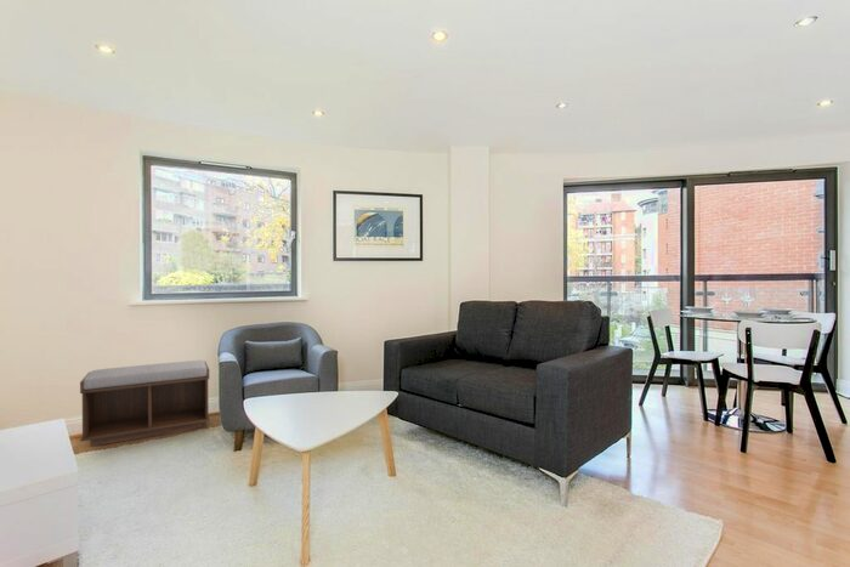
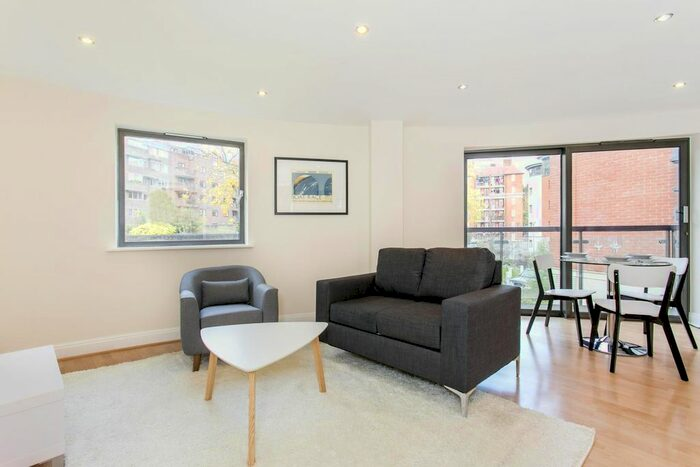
- bench [79,359,211,448]
